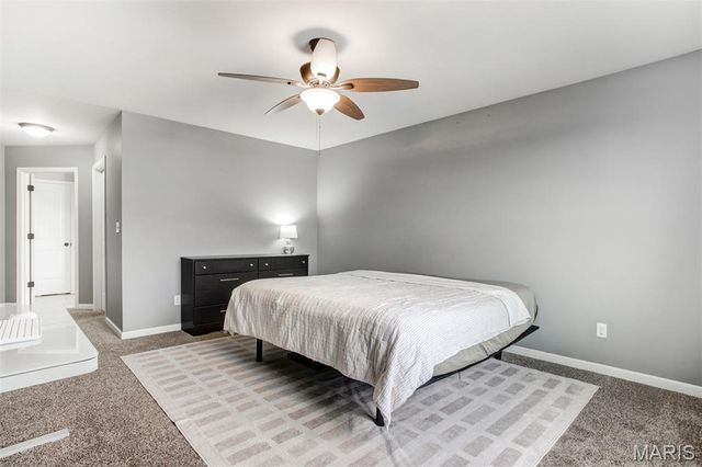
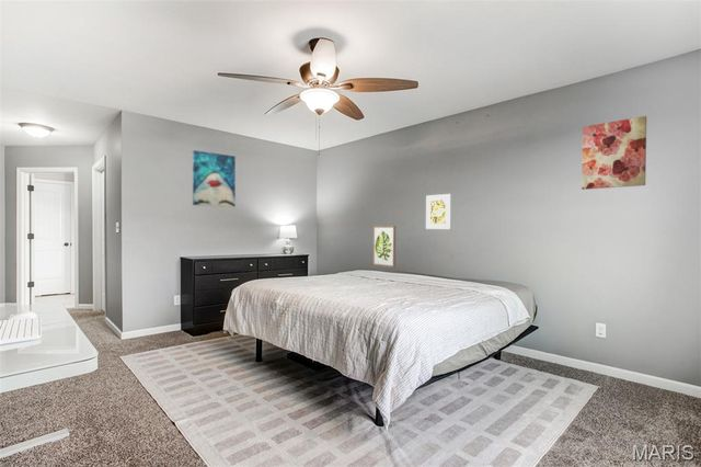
+ wall art [581,115,647,191]
+ wall art [371,225,397,269]
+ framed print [425,193,452,230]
+ wall art [192,149,237,208]
